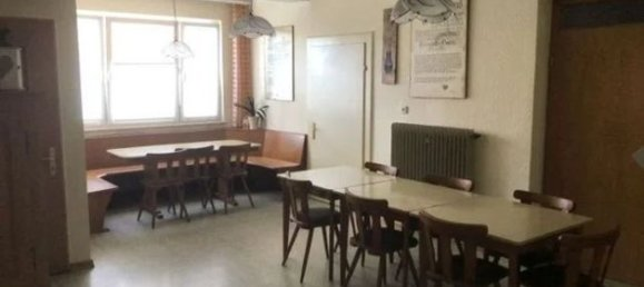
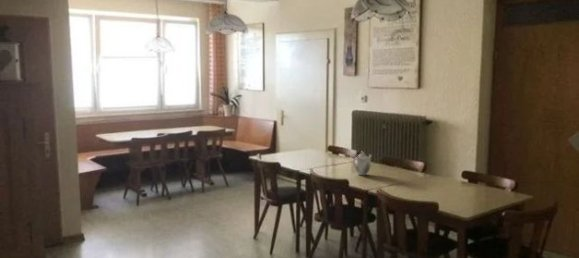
+ teapot [352,150,373,176]
